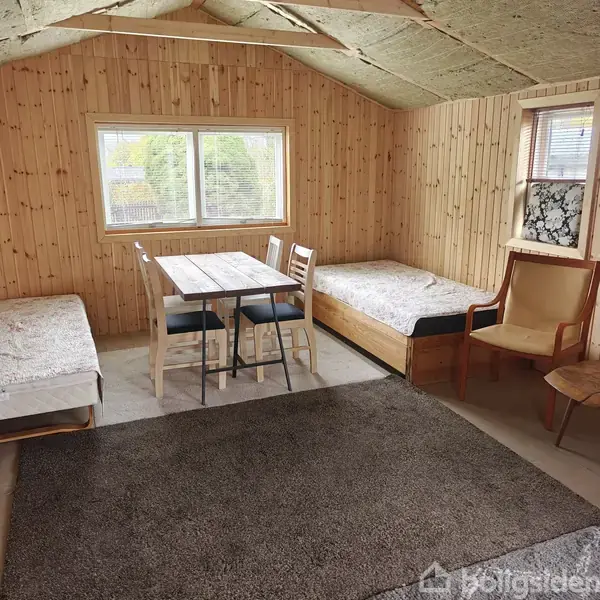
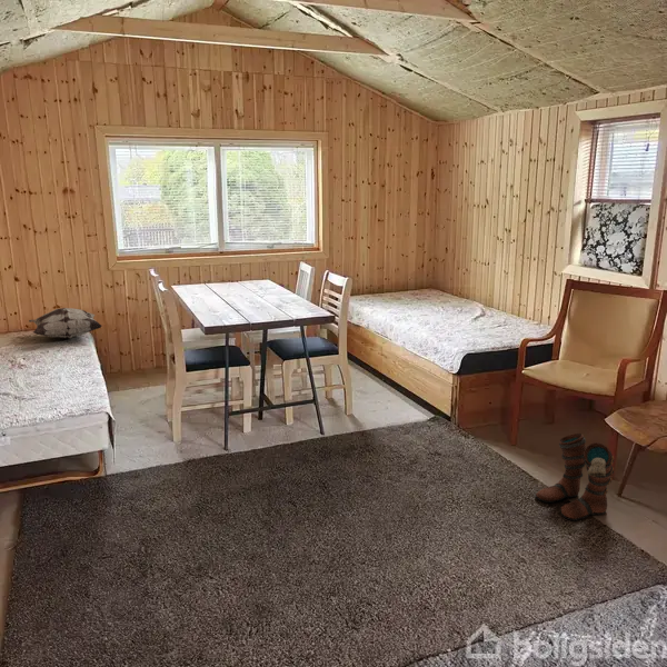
+ decorative pillow [28,307,102,340]
+ boots [535,432,615,521]
